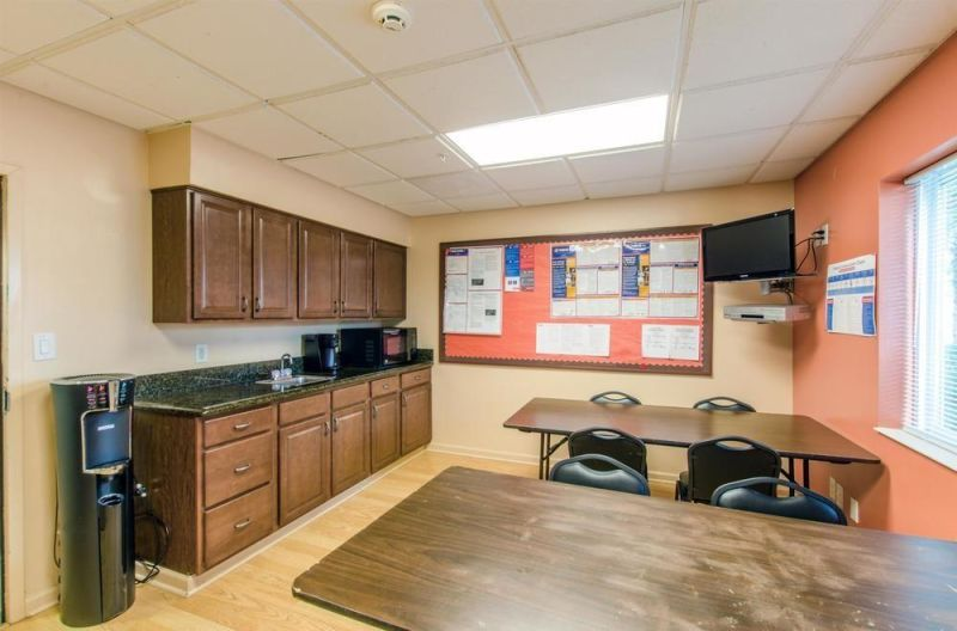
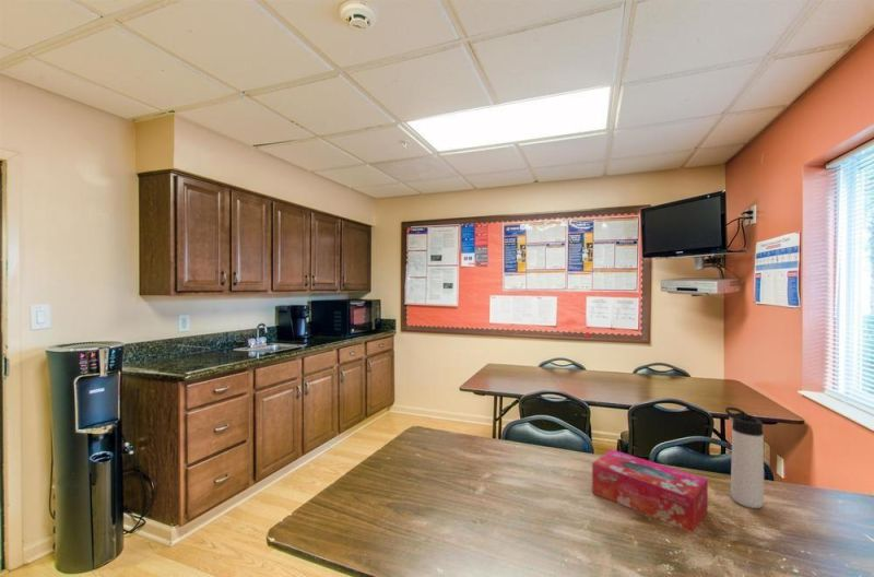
+ tissue box [591,448,709,534]
+ thermos bottle [724,407,765,509]
